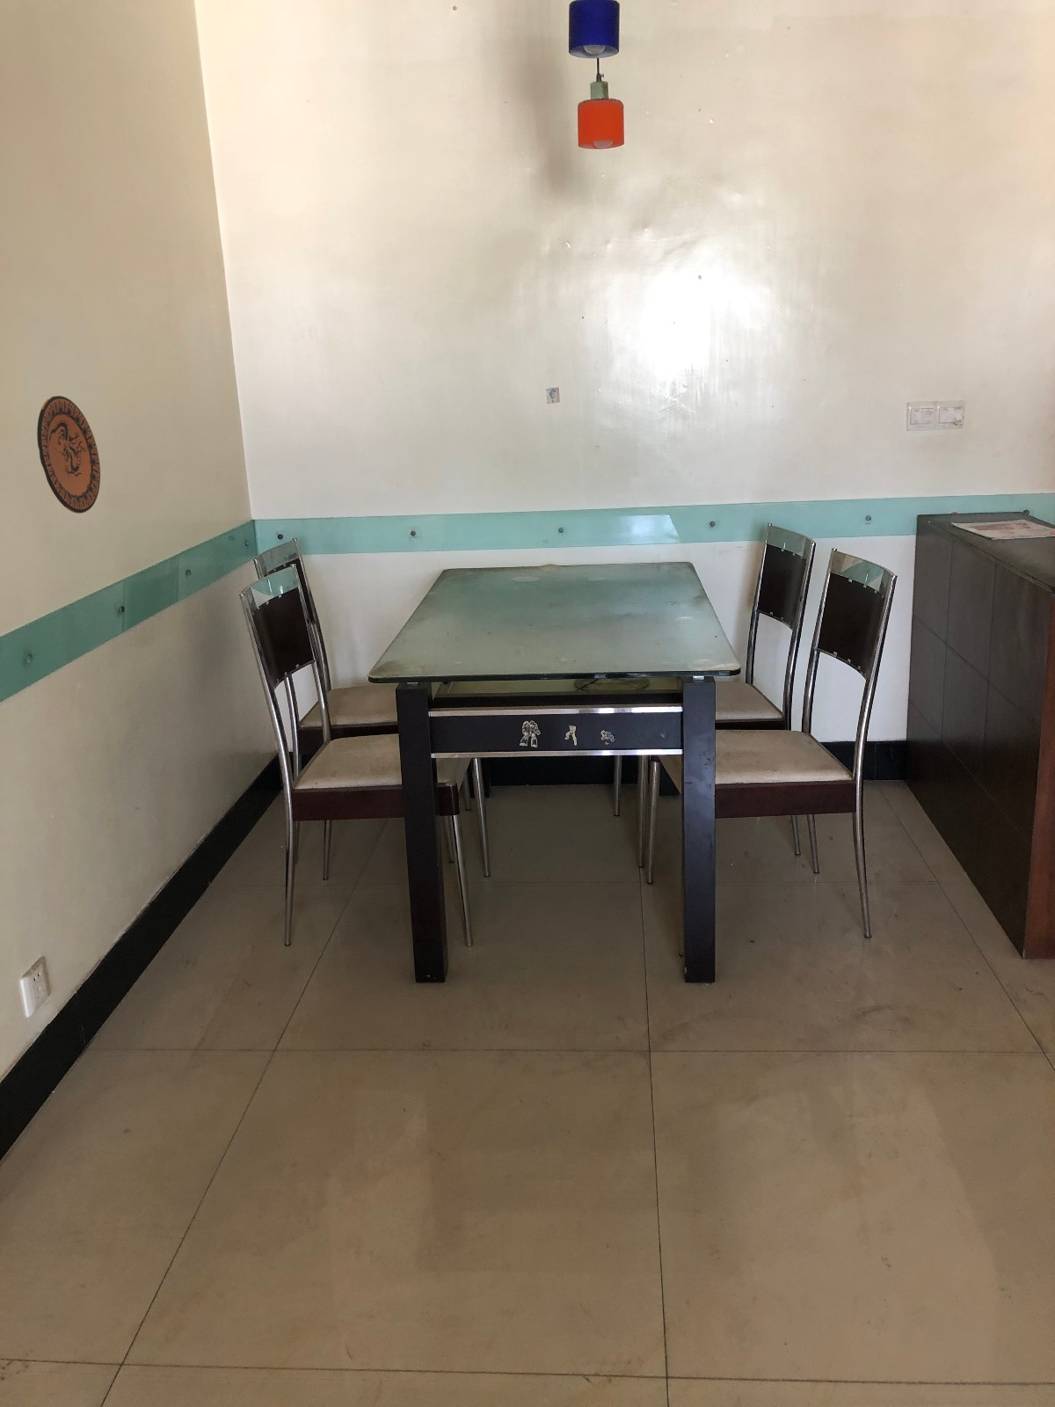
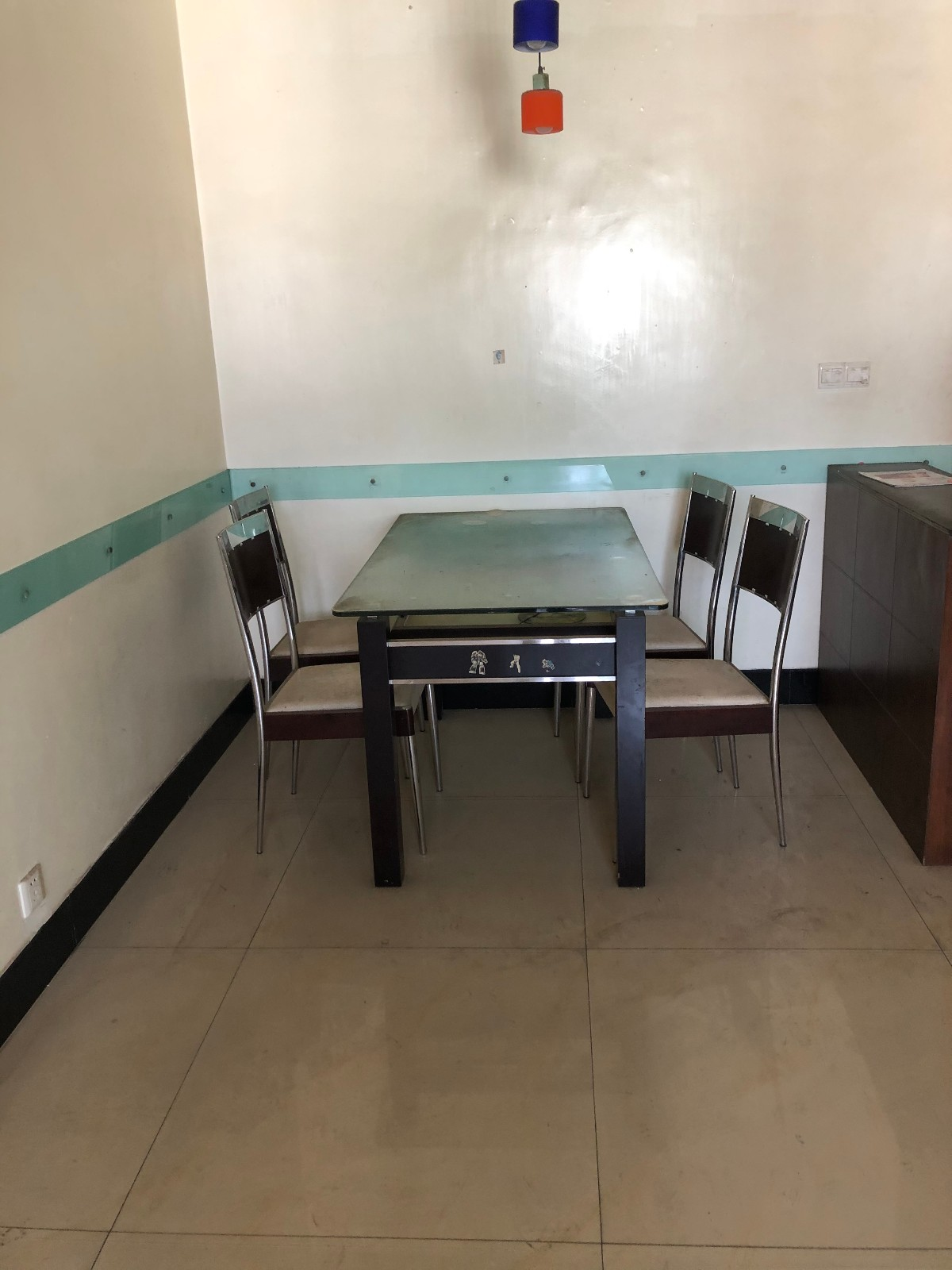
- decorative plate [37,394,101,514]
